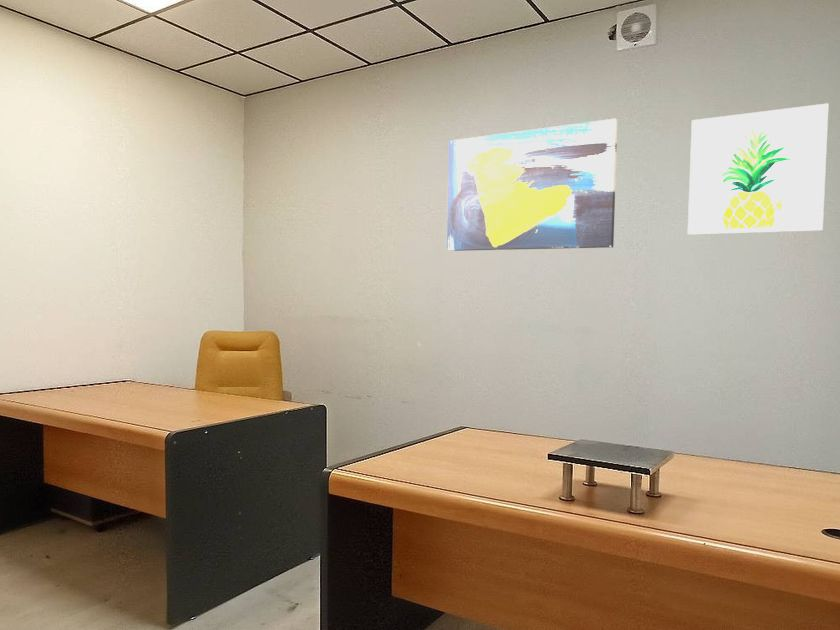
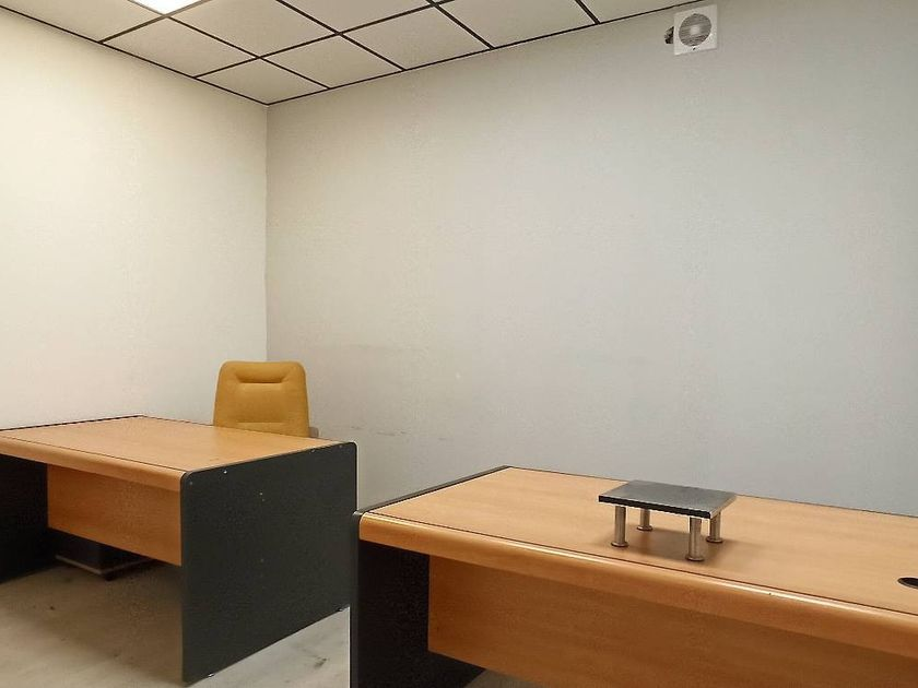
- wall art [446,118,618,252]
- wall art [687,102,830,236]
